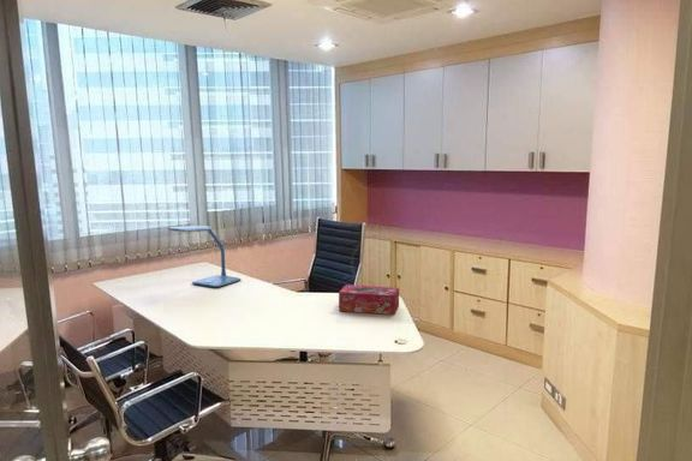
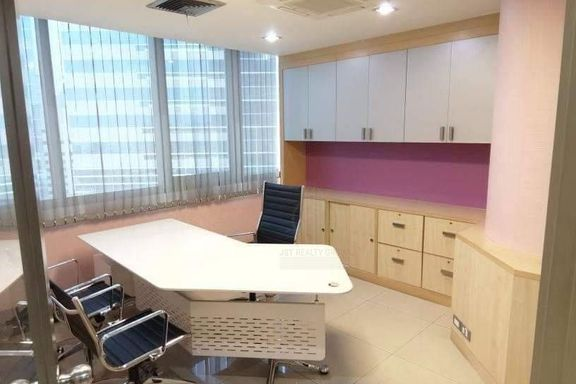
- desk lamp [167,224,241,288]
- tissue box [338,283,400,316]
